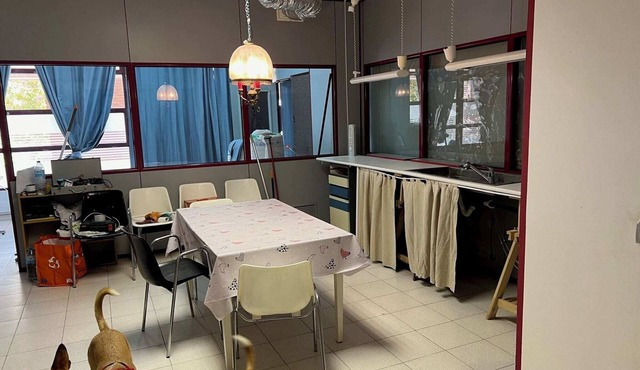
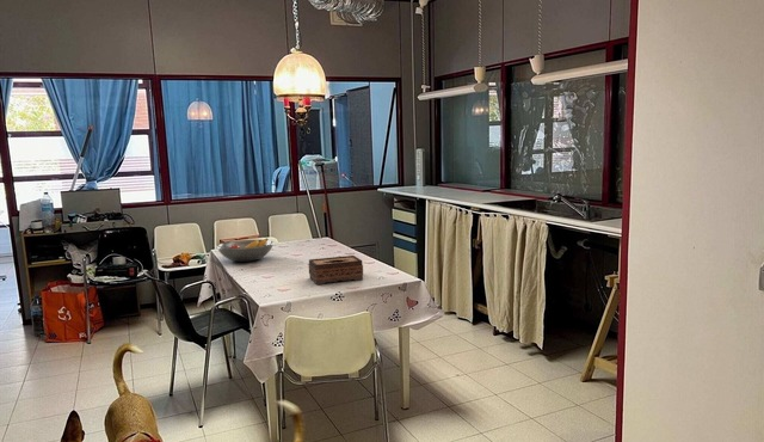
+ fruit bowl [215,238,276,263]
+ tissue box [308,254,364,286]
